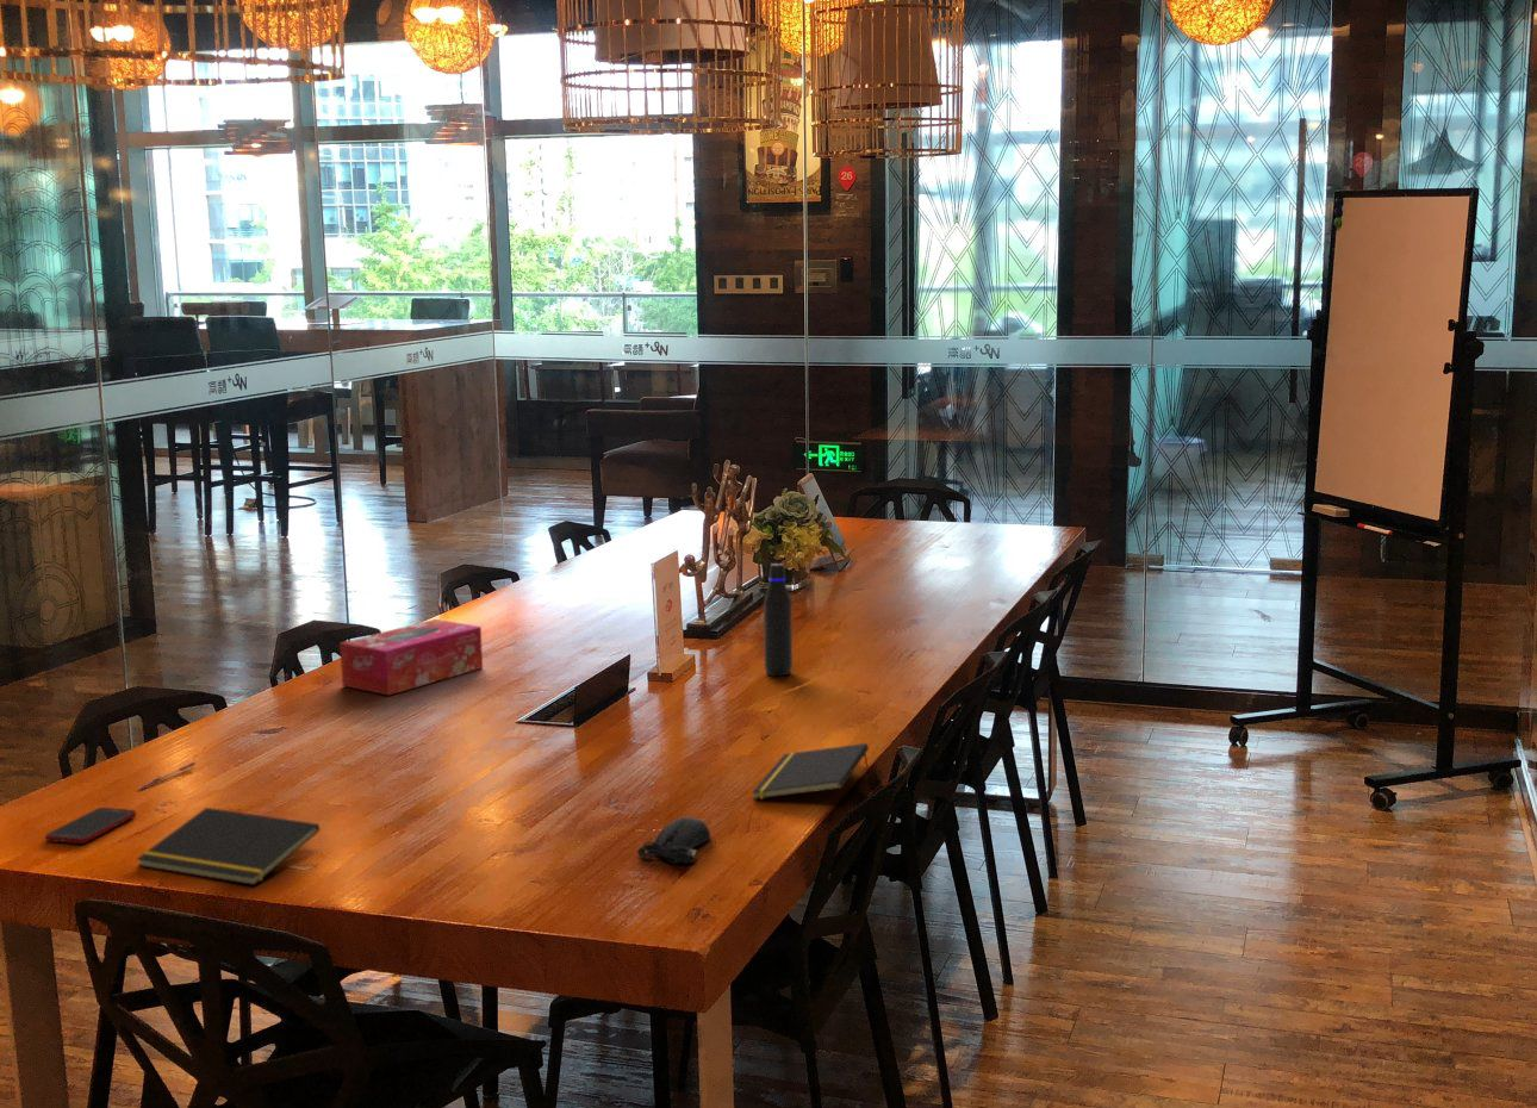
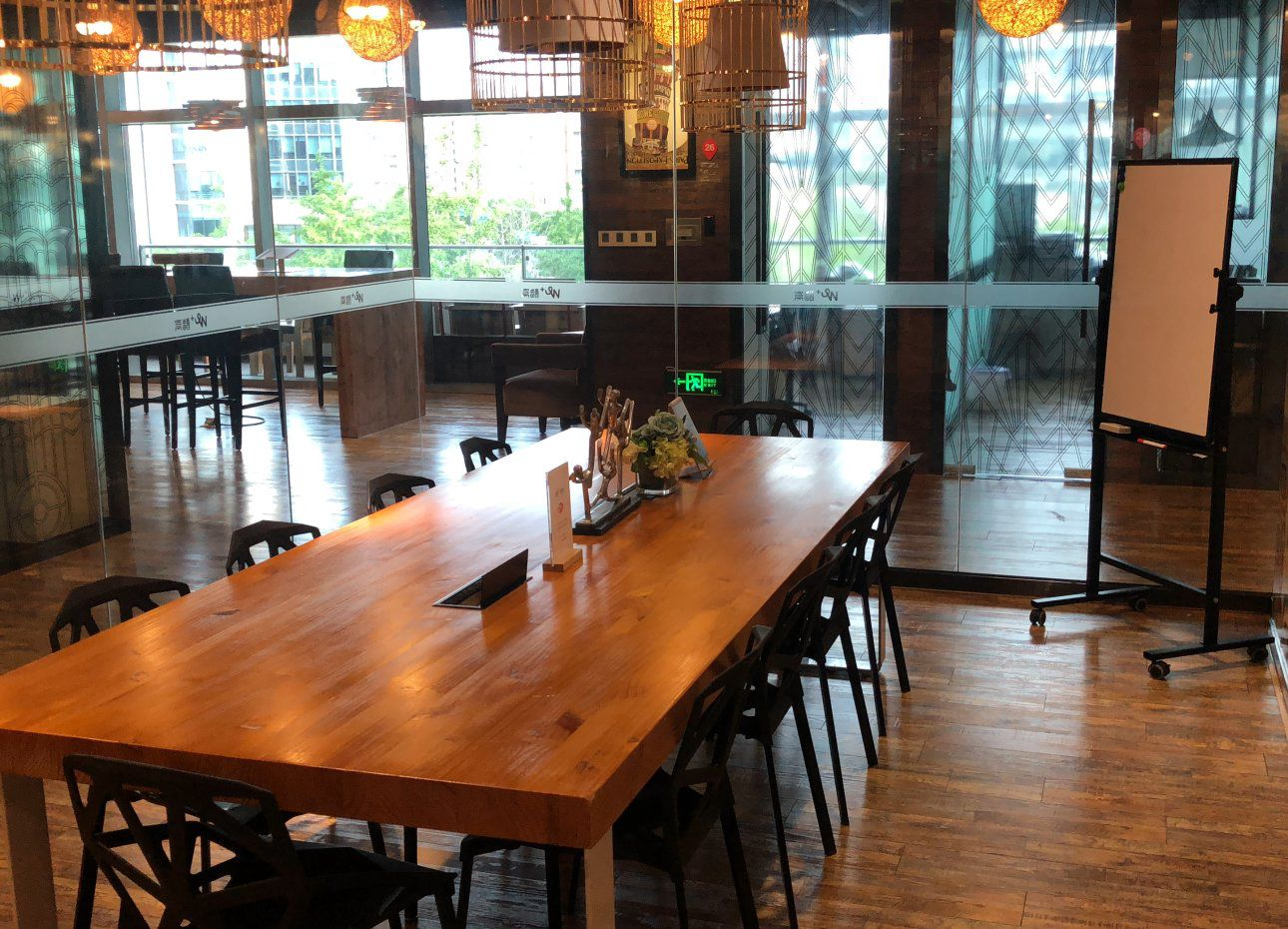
- notepad [751,742,870,800]
- tissue box [339,618,483,697]
- computer mouse [636,816,711,865]
- water bottle [763,562,794,677]
- pen [137,760,197,790]
- notepad [136,806,321,886]
- cell phone [44,806,137,844]
